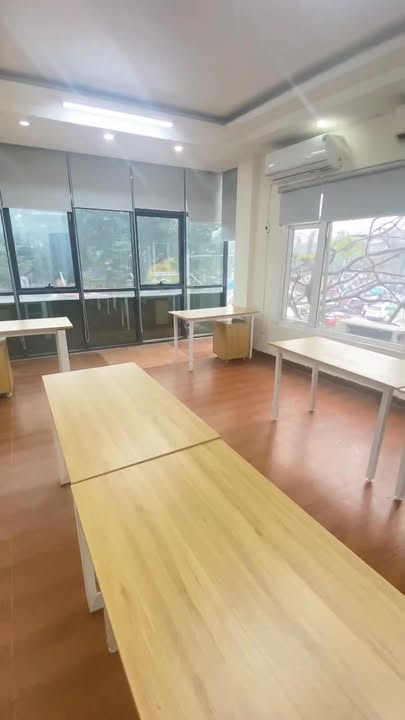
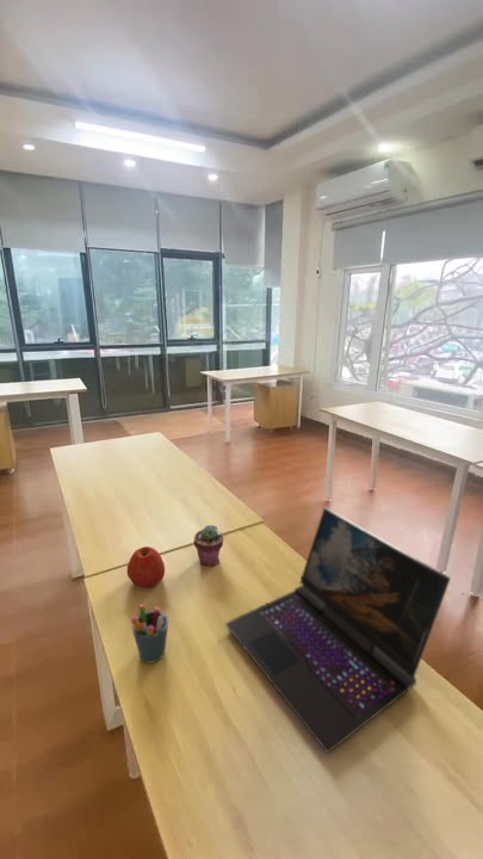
+ laptop [224,507,452,754]
+ pen holder [130,604,169,665]
+ potted succulent [193,524,224,567]
+ apple [126,545,166,588]
